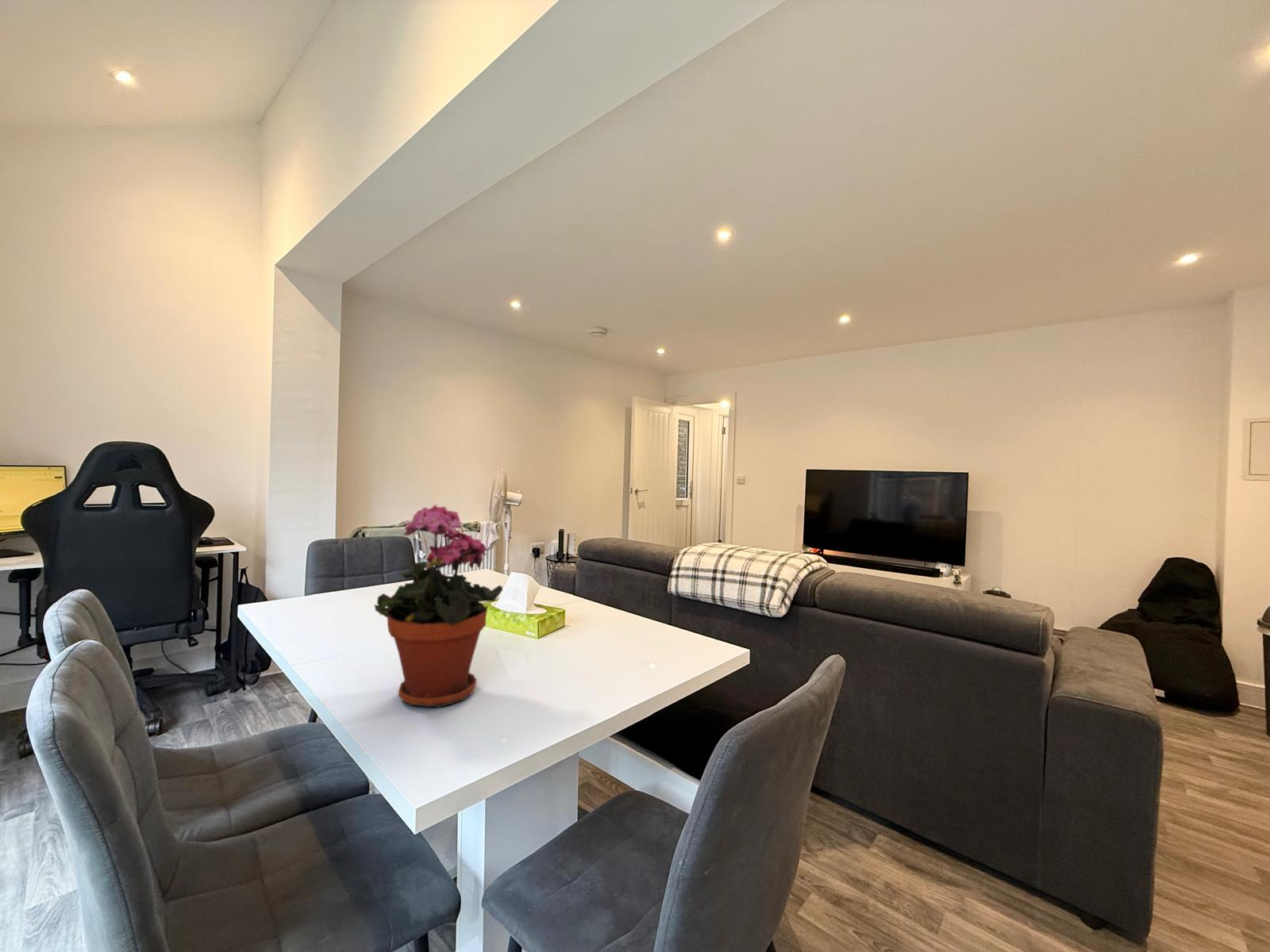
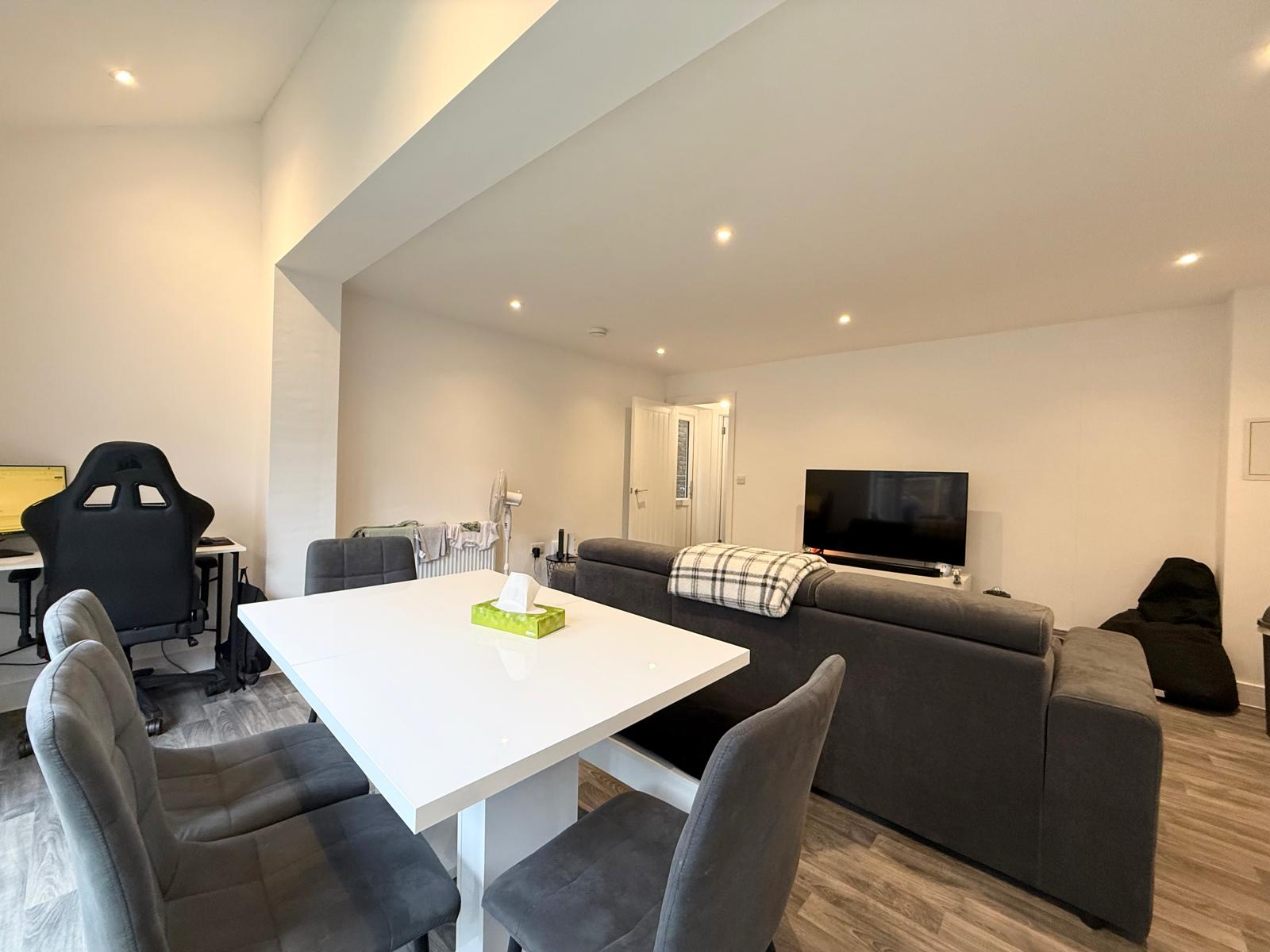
- potted plant [374,503,503,708]
